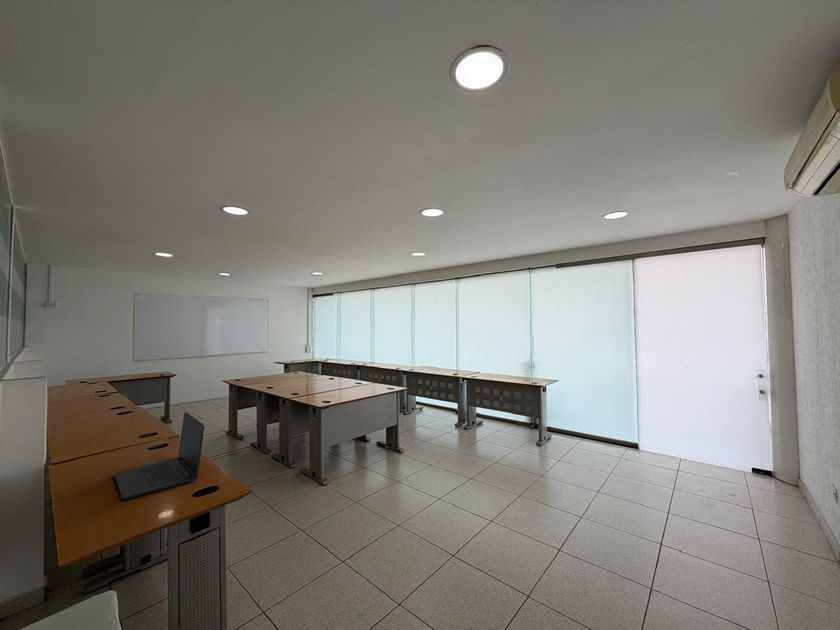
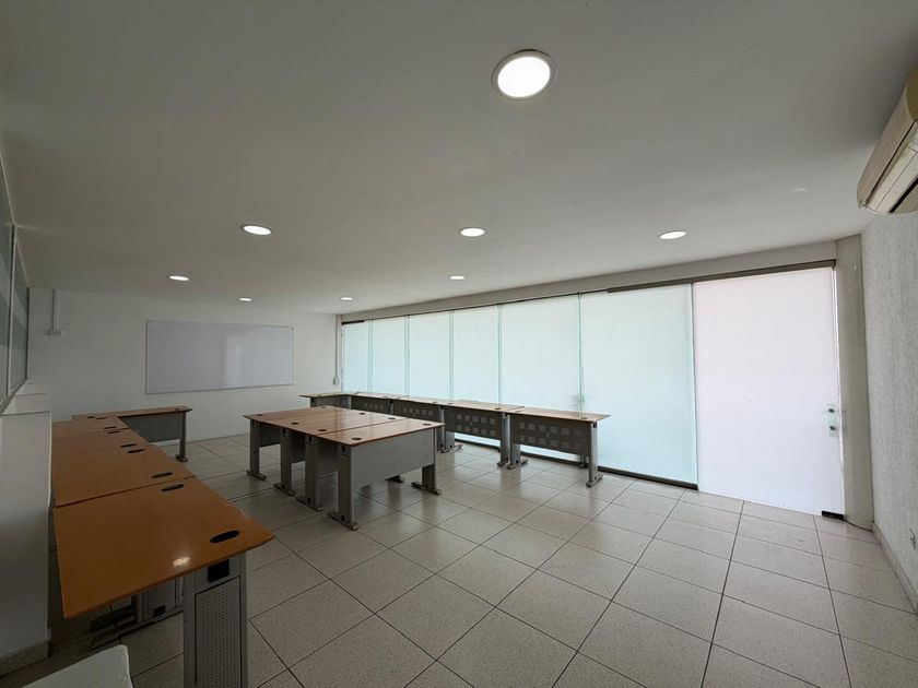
- laptop [113,411,205,501]
